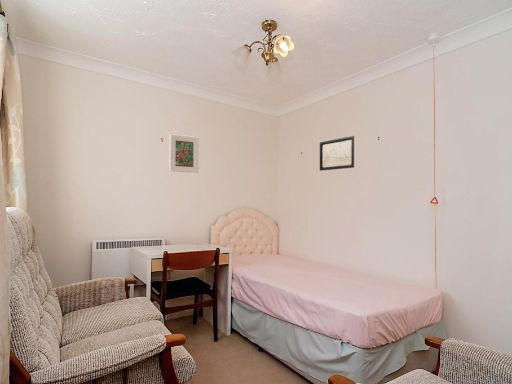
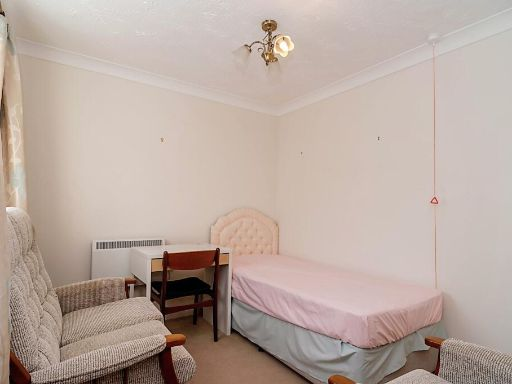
- wall art [319,135,355,172]
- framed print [169,133,200,174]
